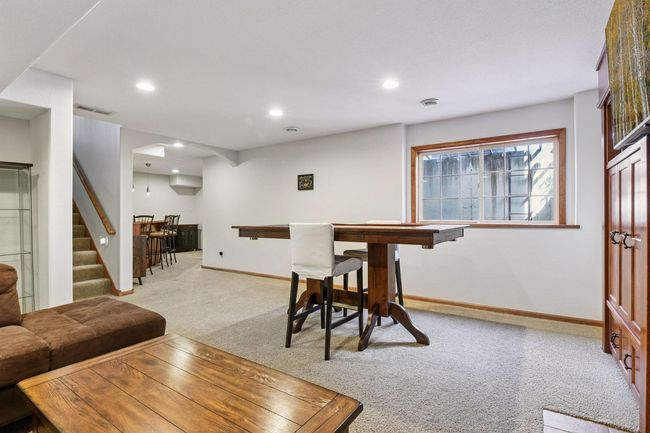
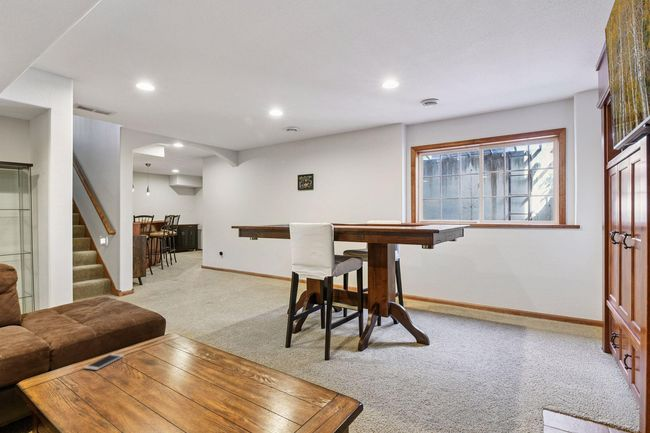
+ smartphone [83,353,125,371]
